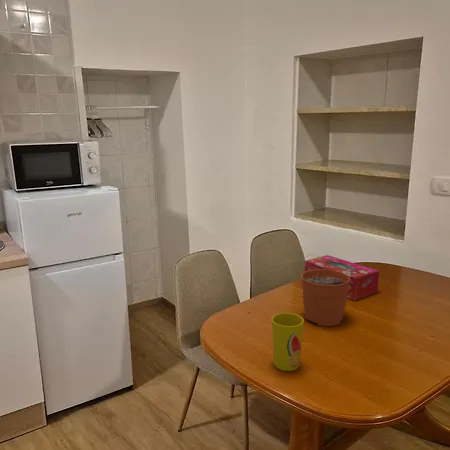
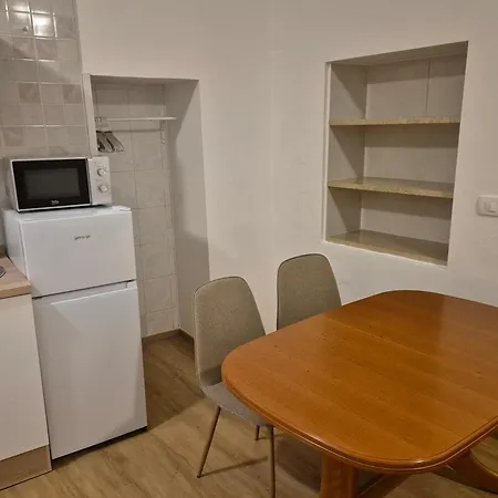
- tissue box [304,254,380,302]
- plant pot [300,255,350,327]
- cup [271,312,305,372]
